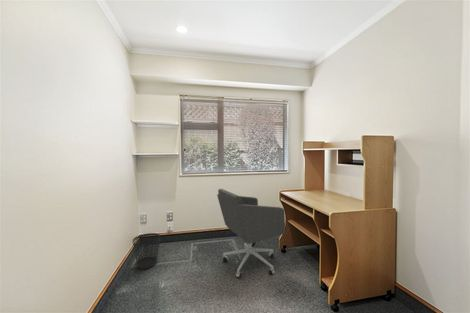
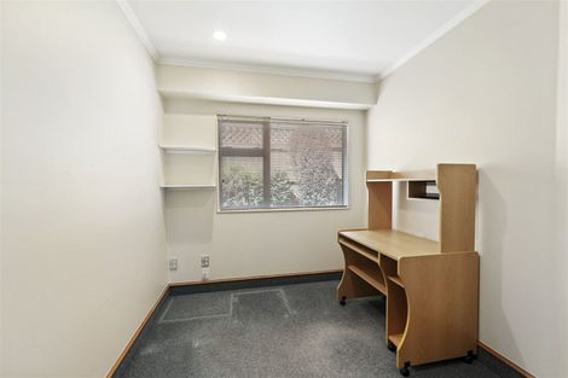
- wastebasket [132,232,161,270]
- office chair [216,188,286,279]
